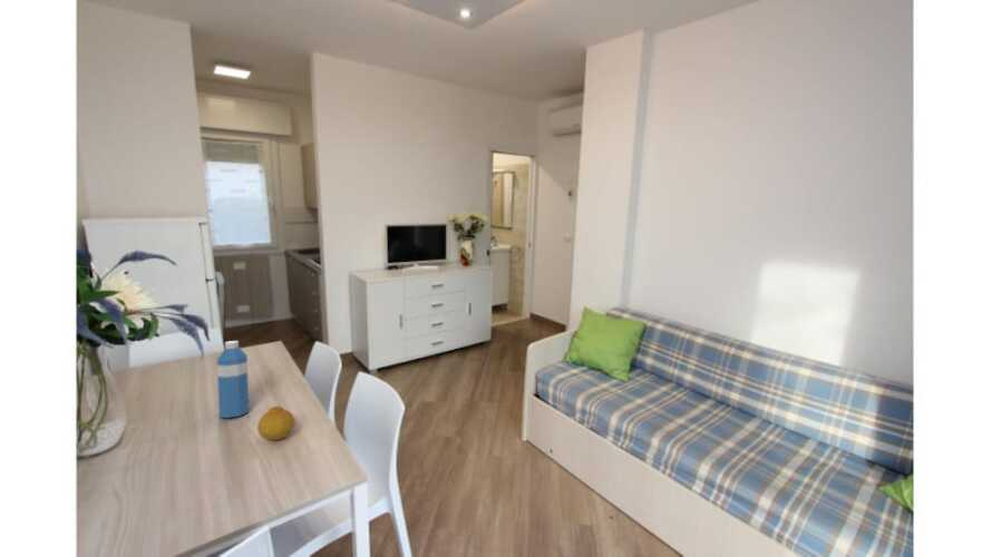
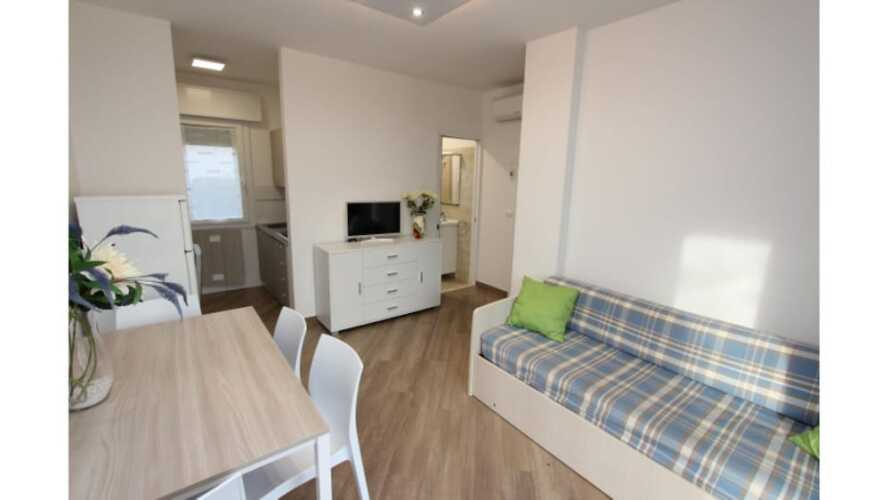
- water bottle [216,340,250,419]
- fruit [256,405,296,441]
